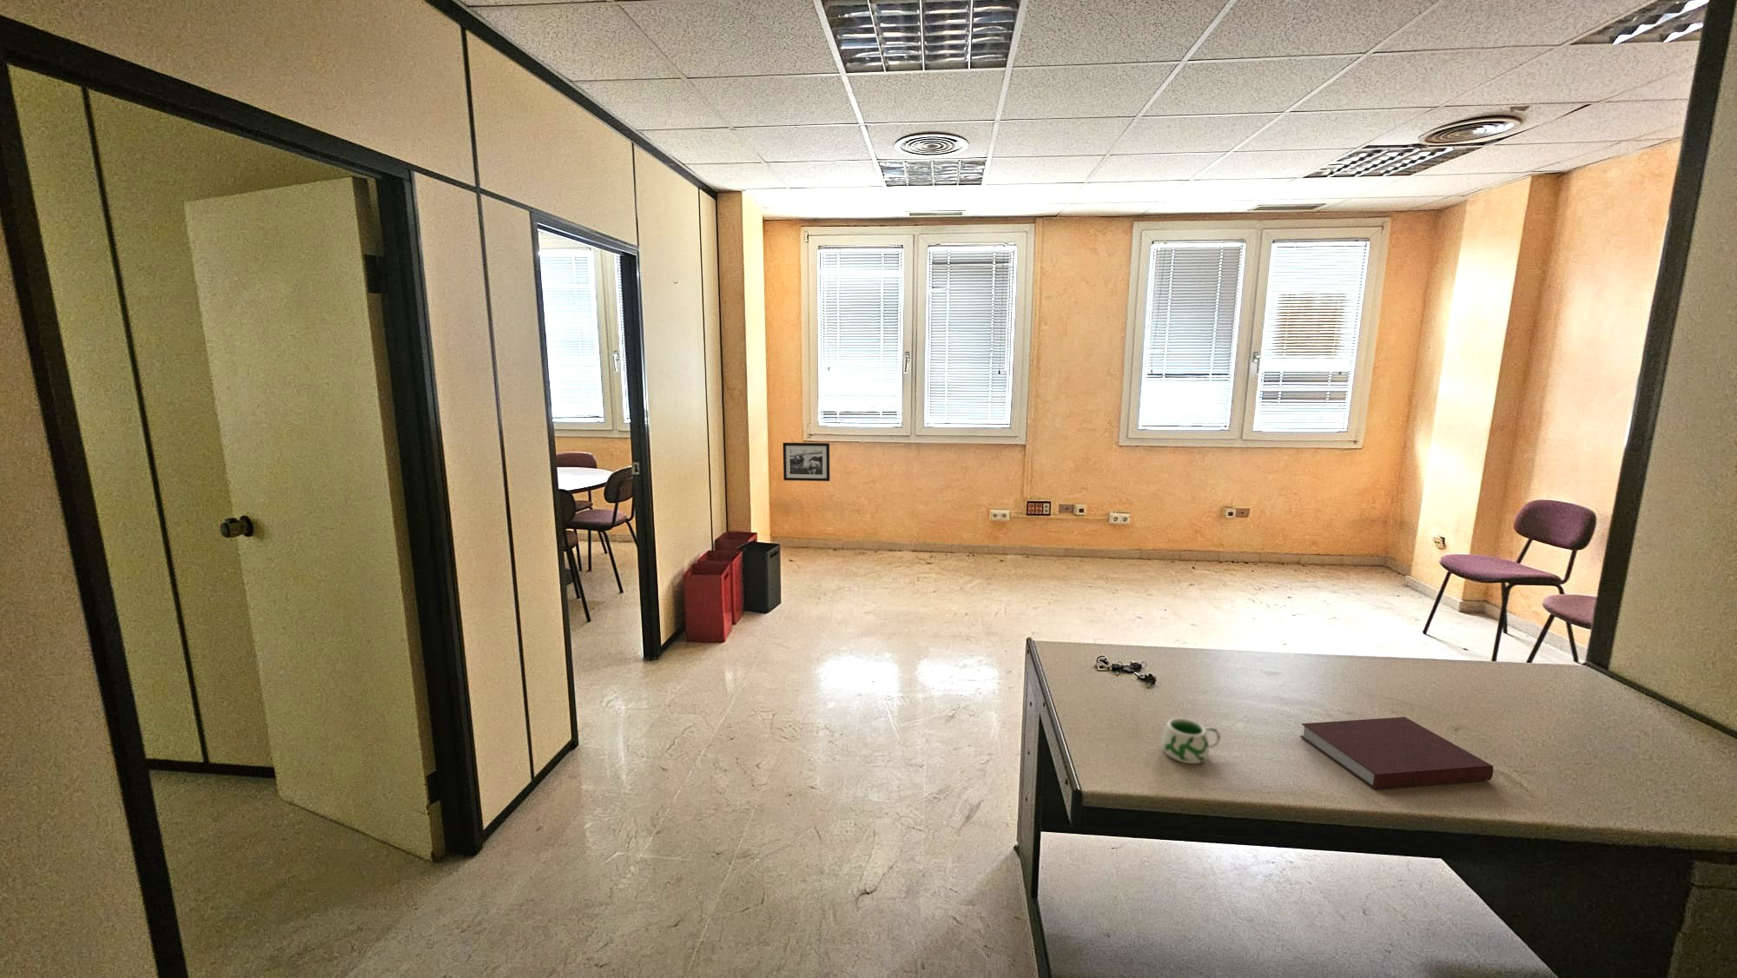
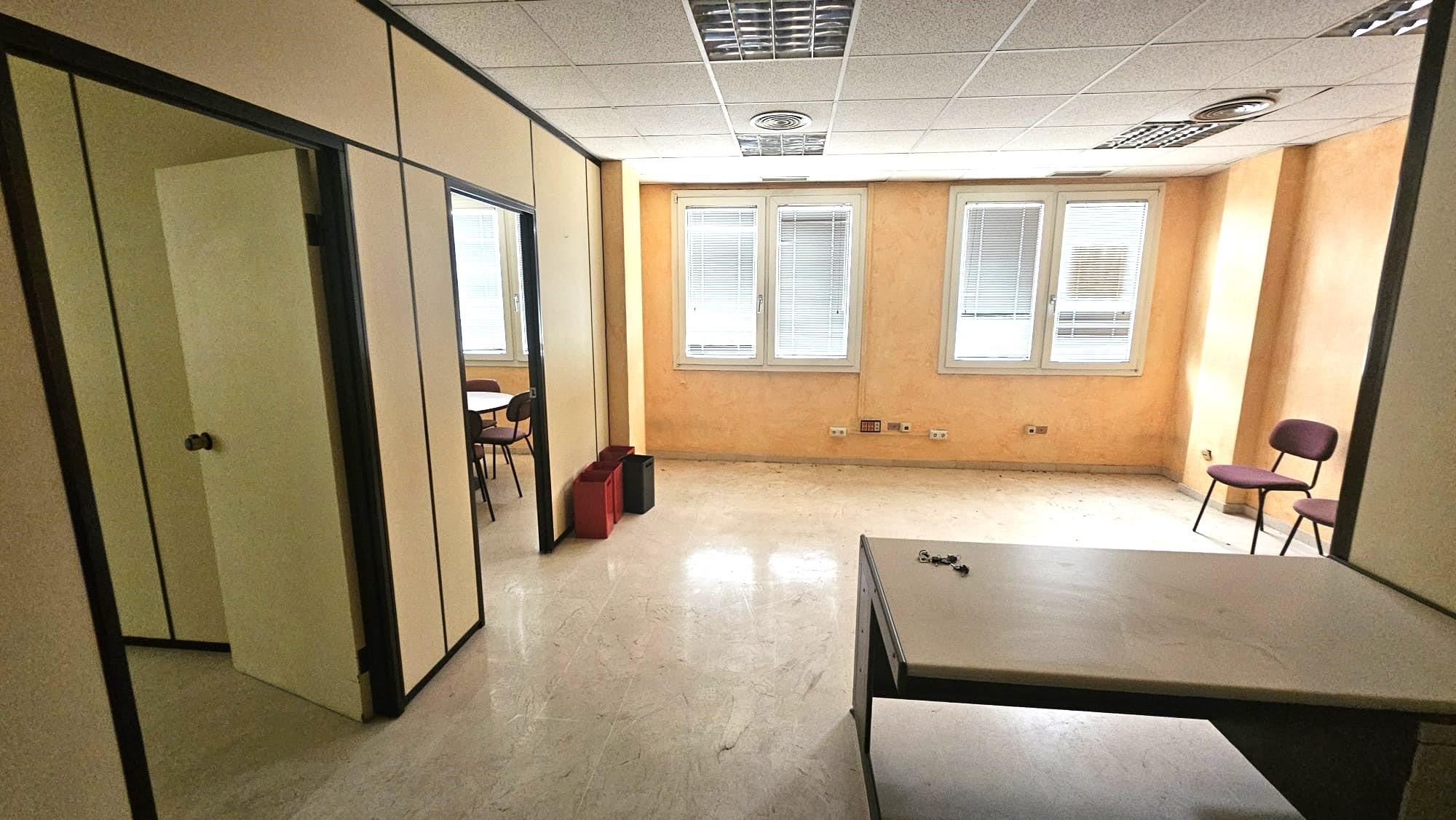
- notebook [1299,716,1494,791]
- picture frame [783,442,830,482]
- mug [1161,718,1222,765]
